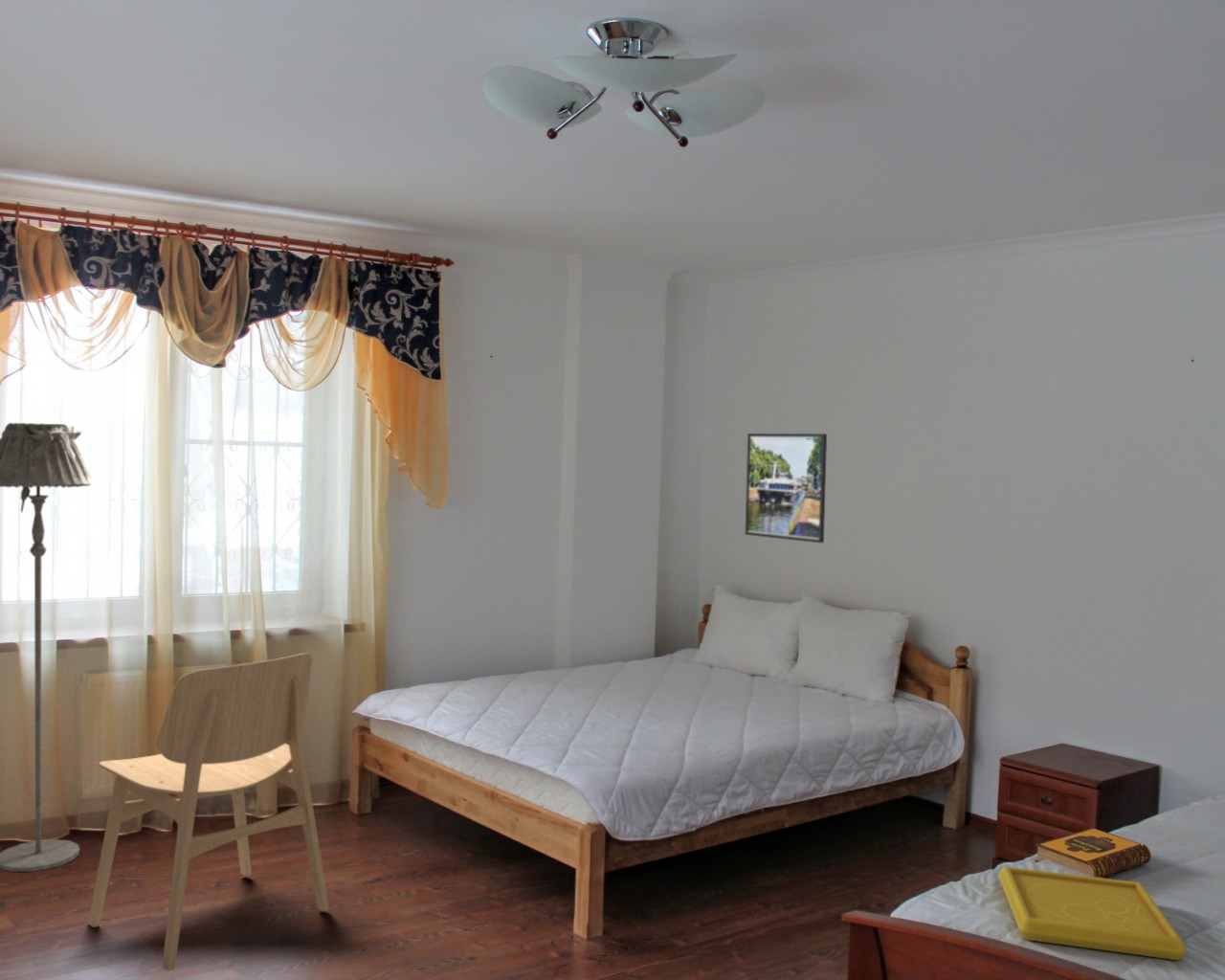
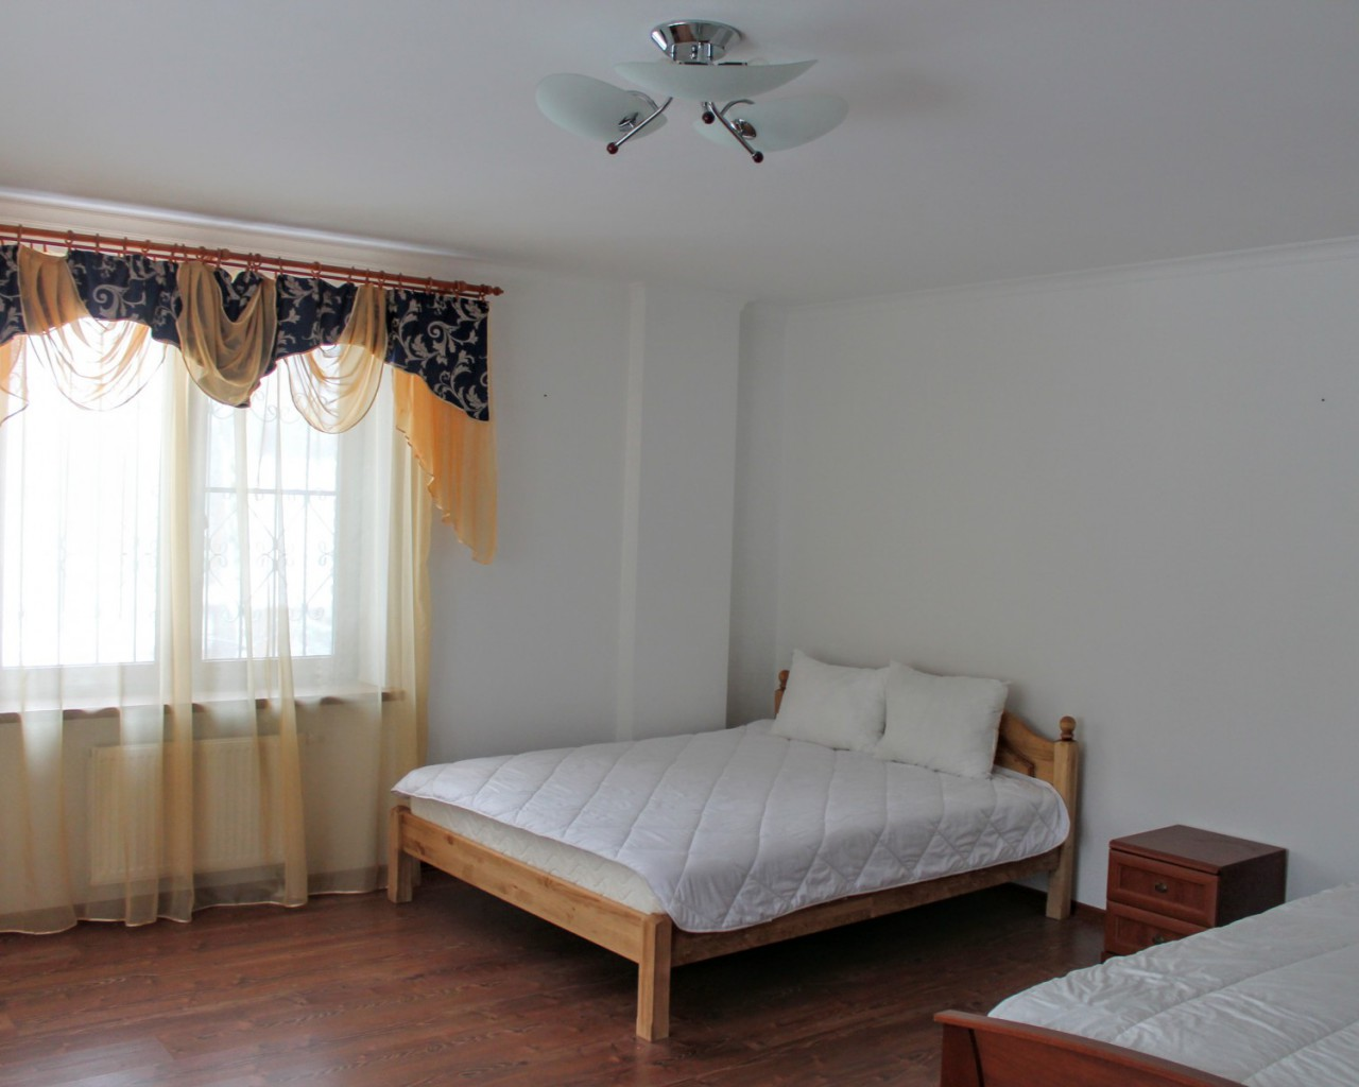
- serving tray [997,866,1188,961]
- chair [87,652,330,972]
- floor lamp [0,422,93,873]
- hardback book [1035,827,1152,879]
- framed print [745,433,828,544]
